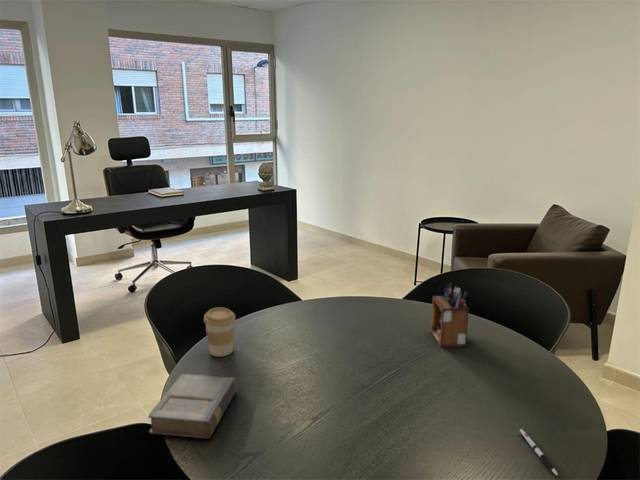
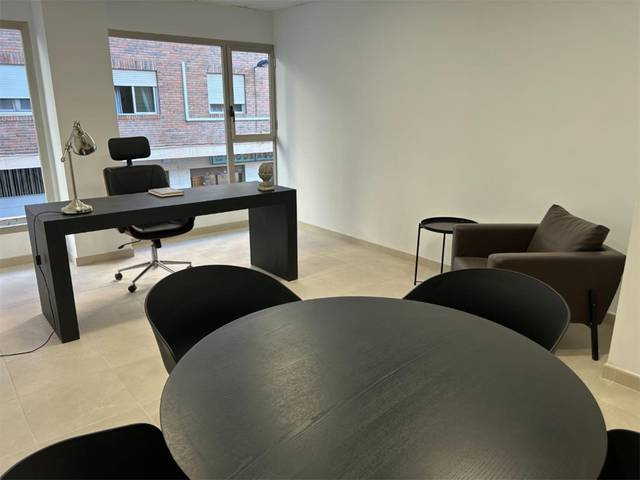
- coffee cup [203,307,236,357]
- desk organizer [430,281,470,348]
- book [147,373,238,440]
- pen [519,428,560,478]
